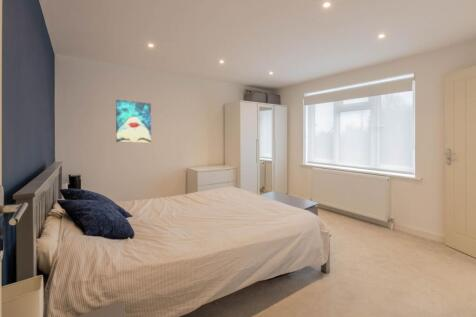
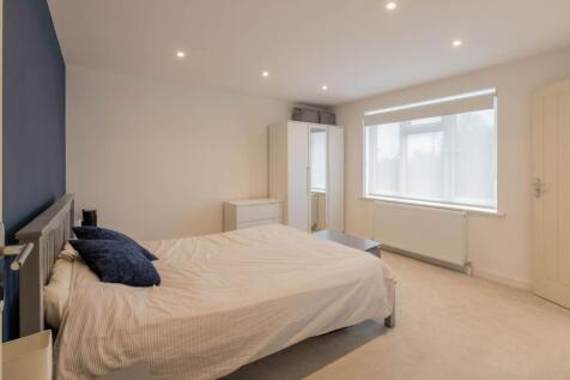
- wall art [115,98,152,144]
